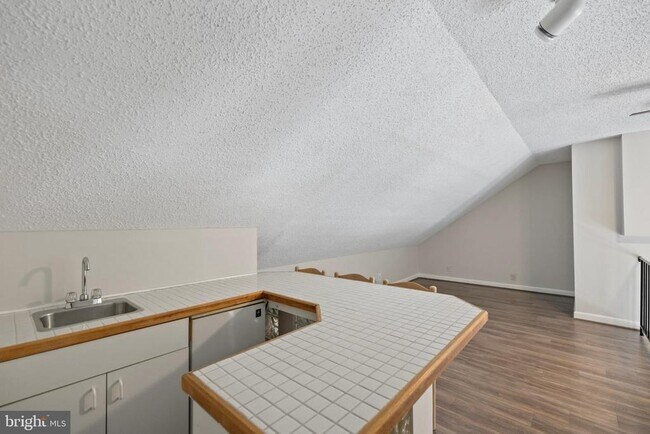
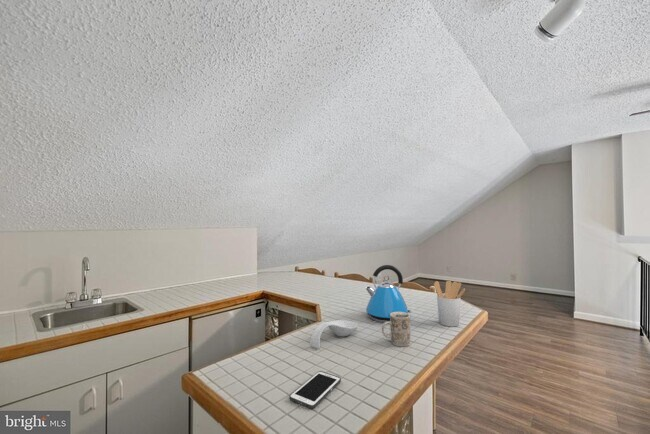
+ utensil holder [433,280,466,328]
+ mug [381,312,411,347]
+ cell phone [288,370,342,410]
+ spoon rest [309,319,359,350]
+ kettle [365,264,412,324]
